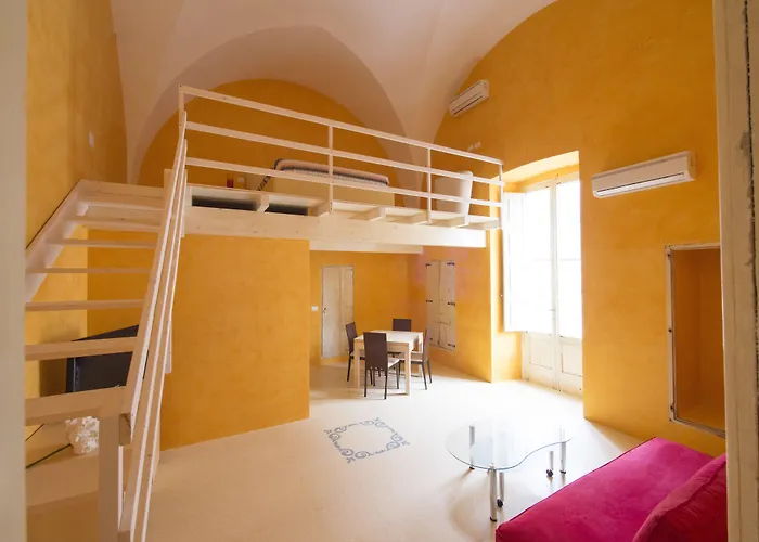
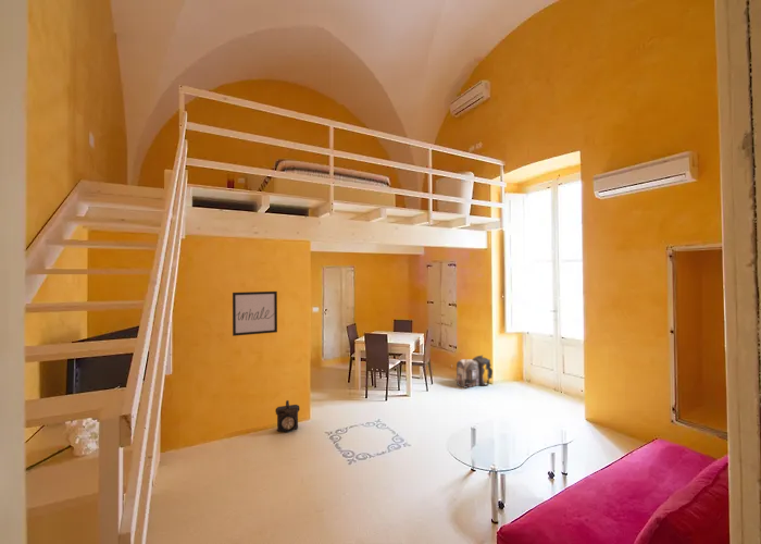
+ architectural model [450,354,494,388]
+ wall art [232,290,278,337]
+ lantern [274,399,301,433]
